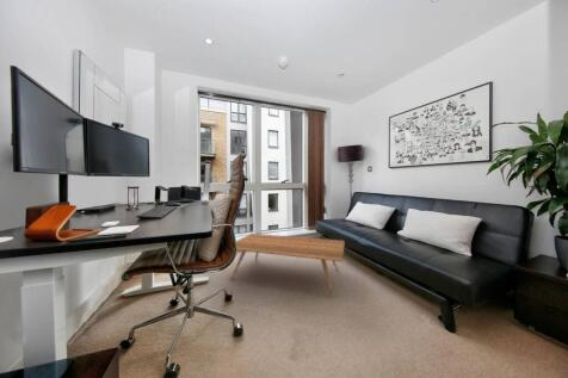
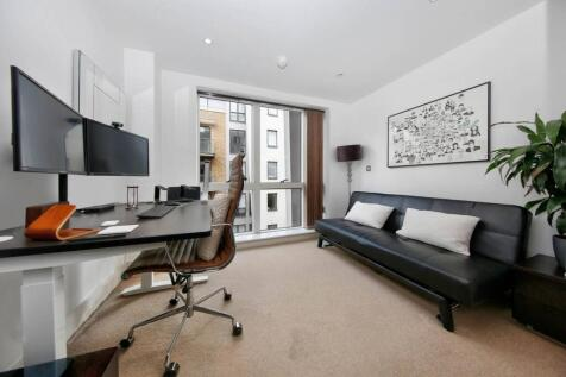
- coffee table [230,233,346,297]
